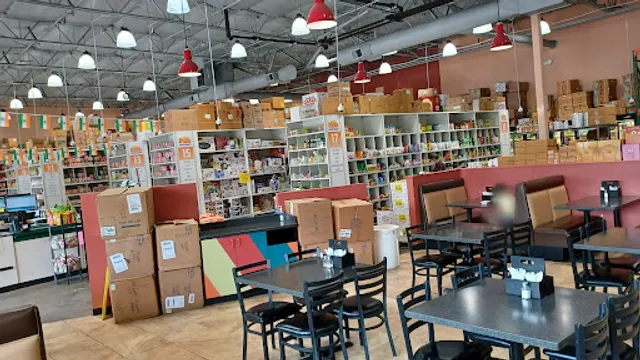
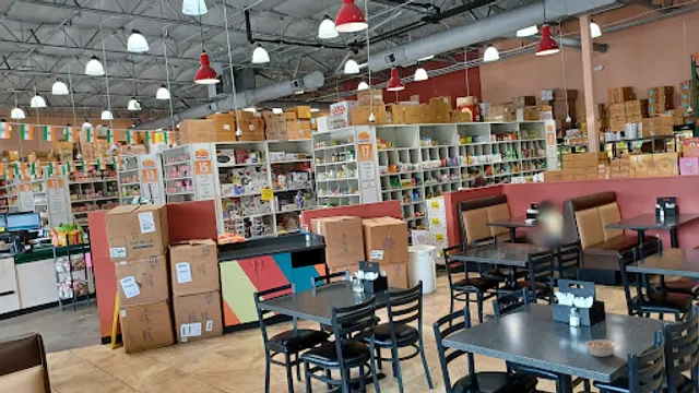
+ legume [584,338,623,358]
